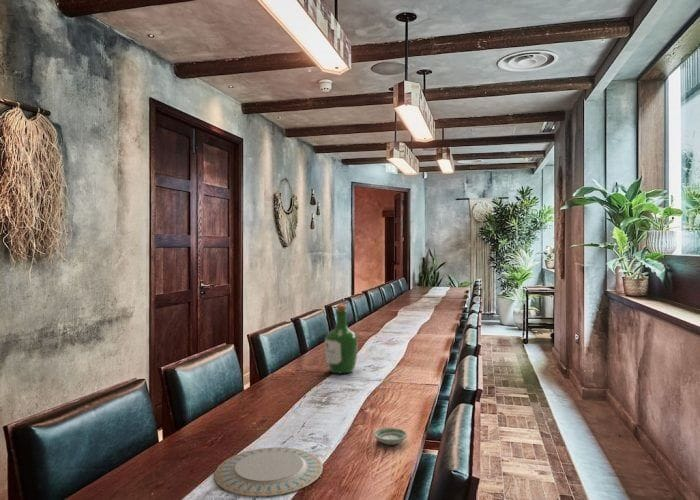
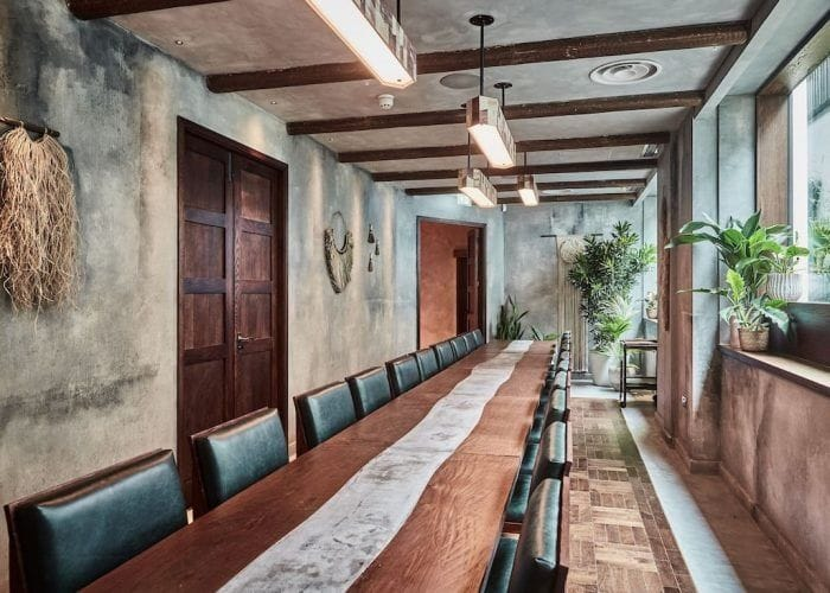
- wine bottle [324,303,359,374]
- saucer [373,427,408,446]
- chinaware [213,447,324,497]
